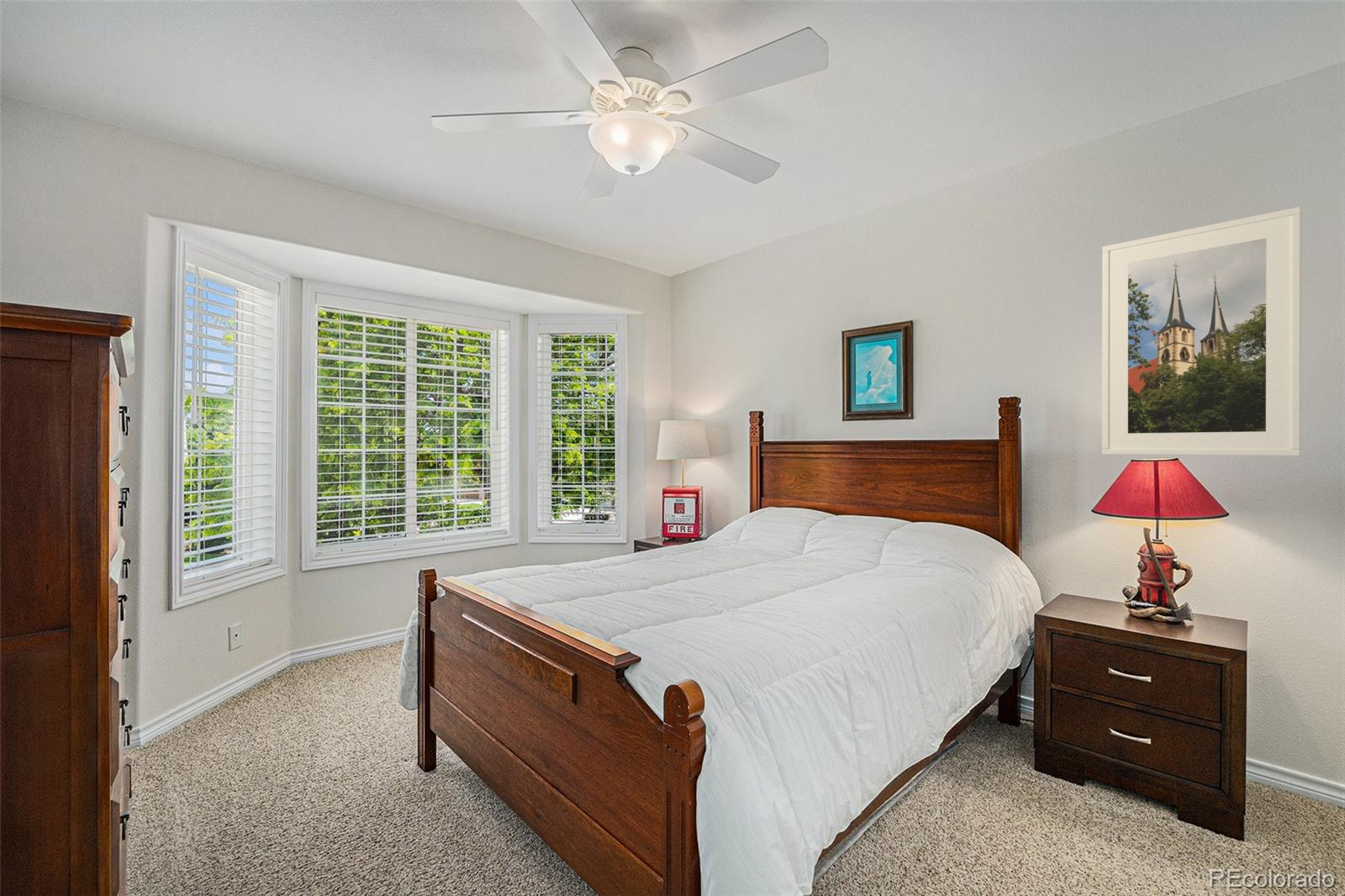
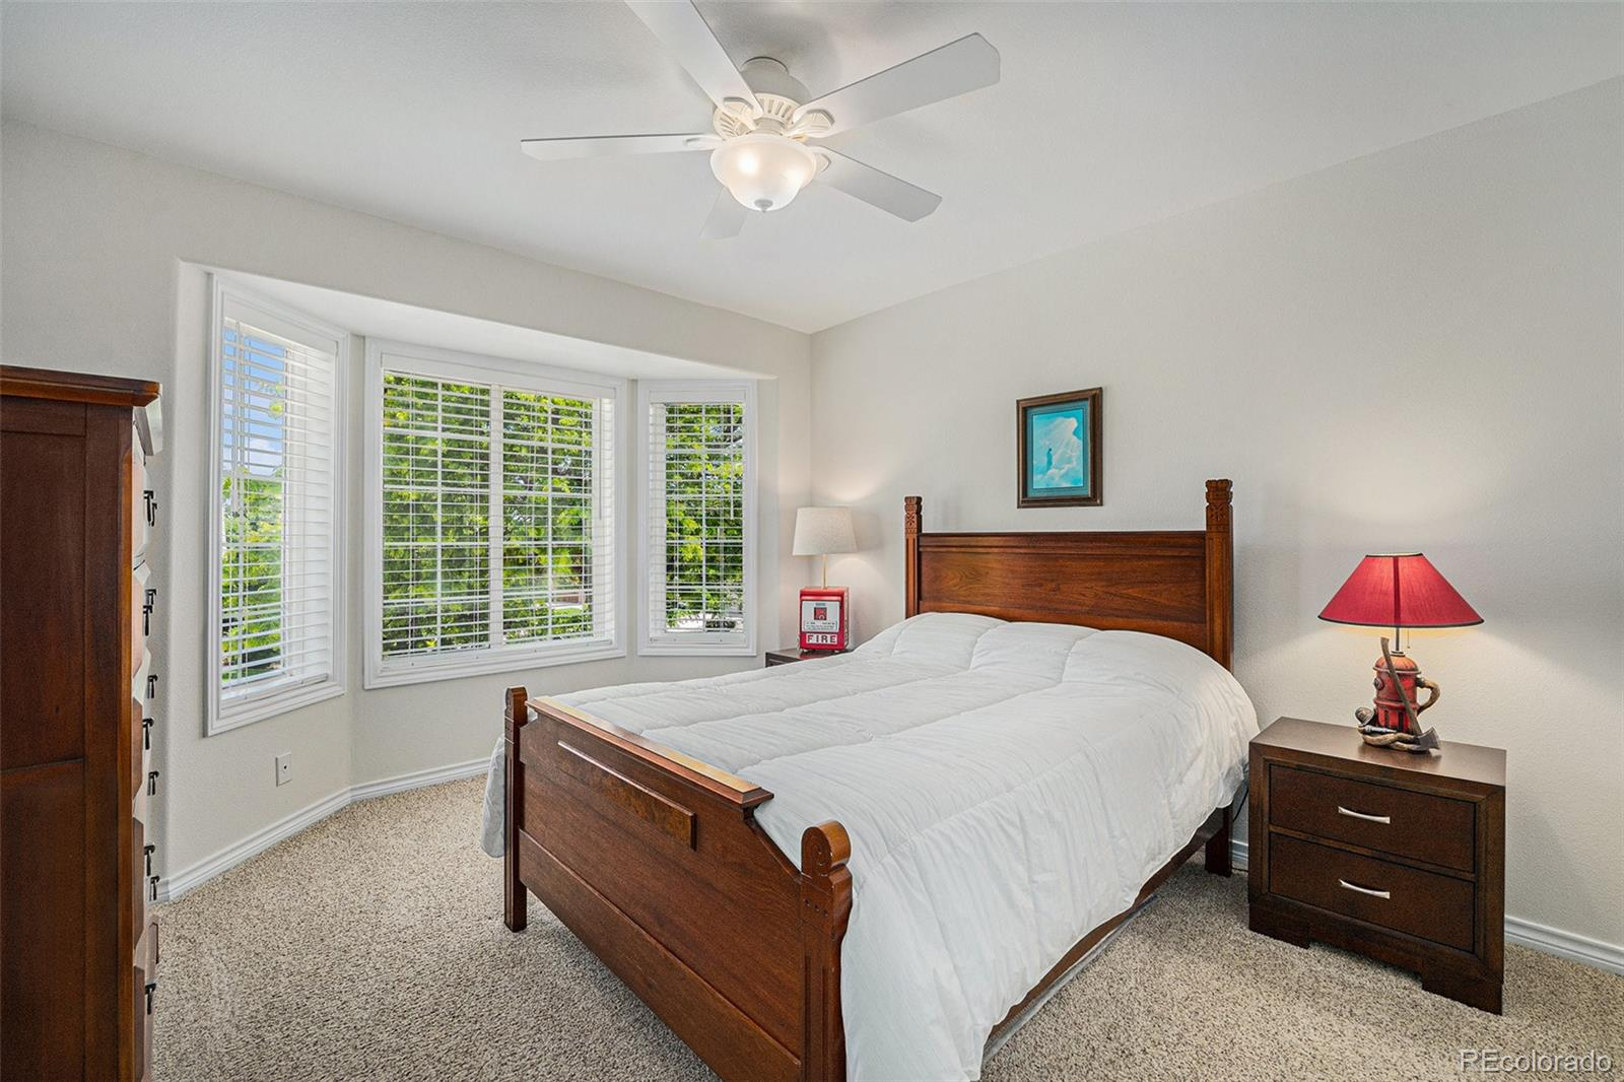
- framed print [1101,206,1302,457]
